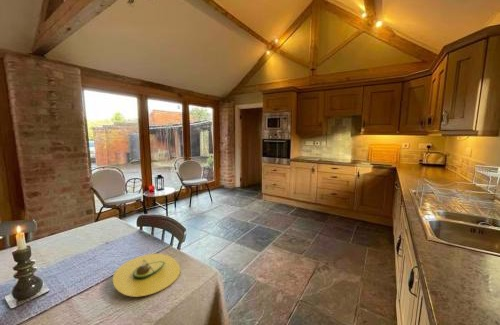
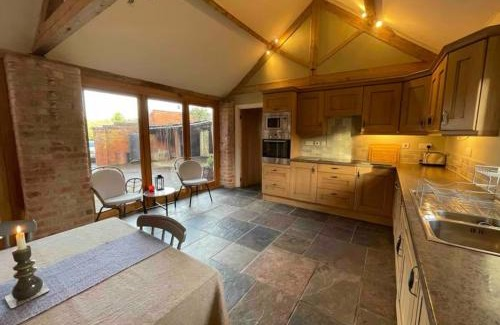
- avocado [112,253,181,298]
